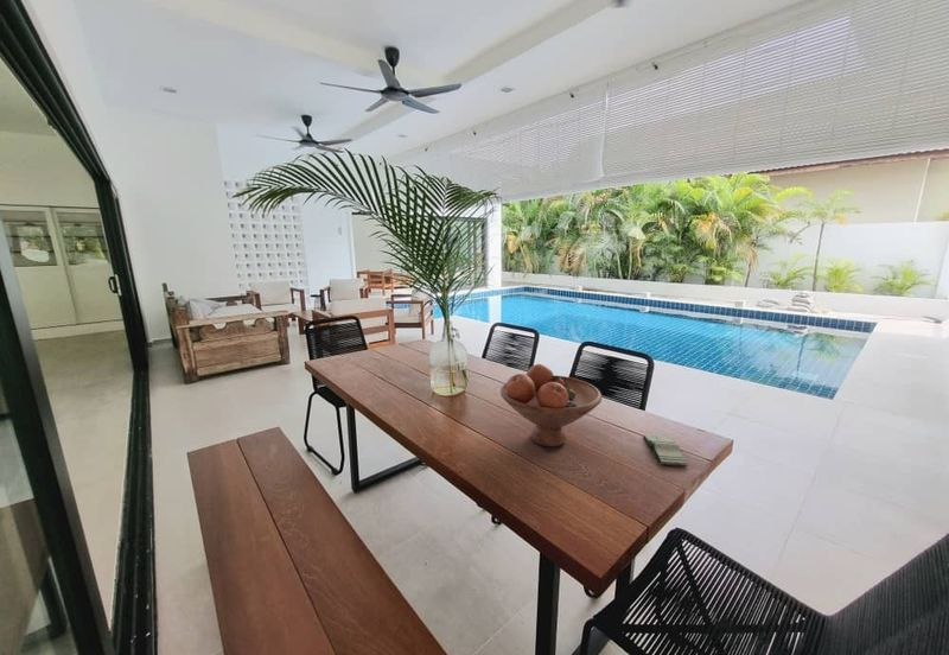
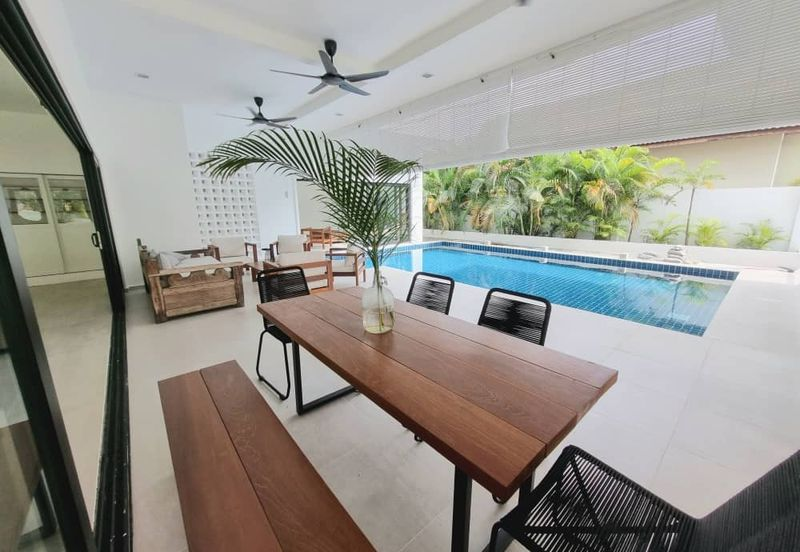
- fruit bowl [499,363,603,447]
- book [642,434,689,468]
